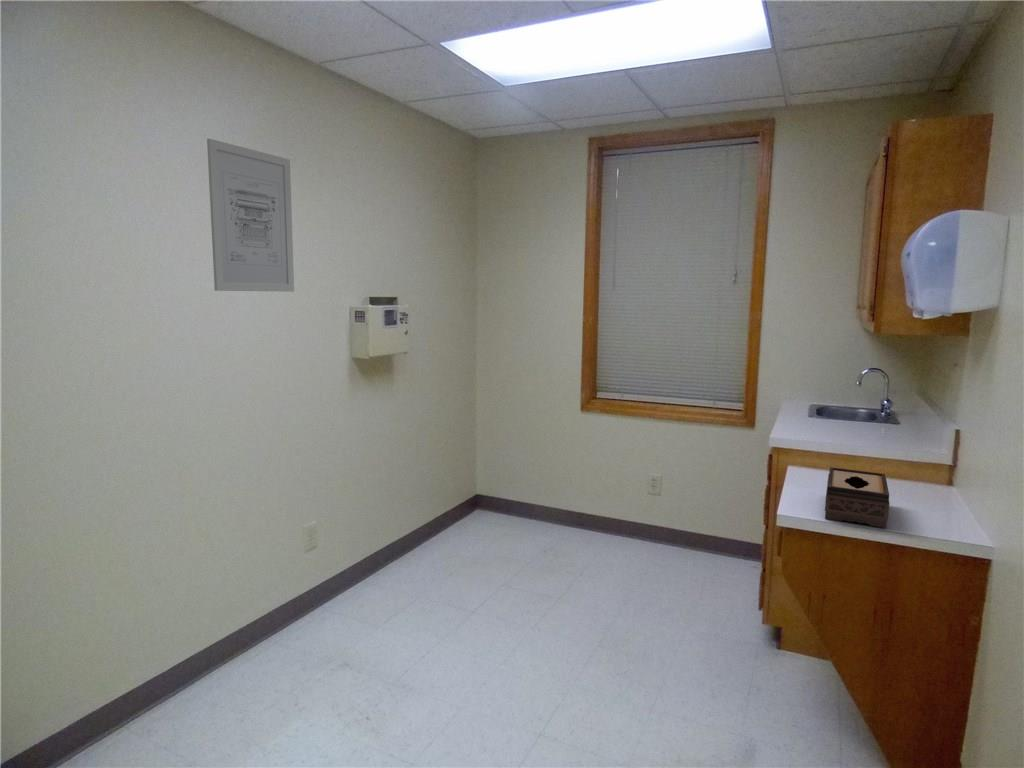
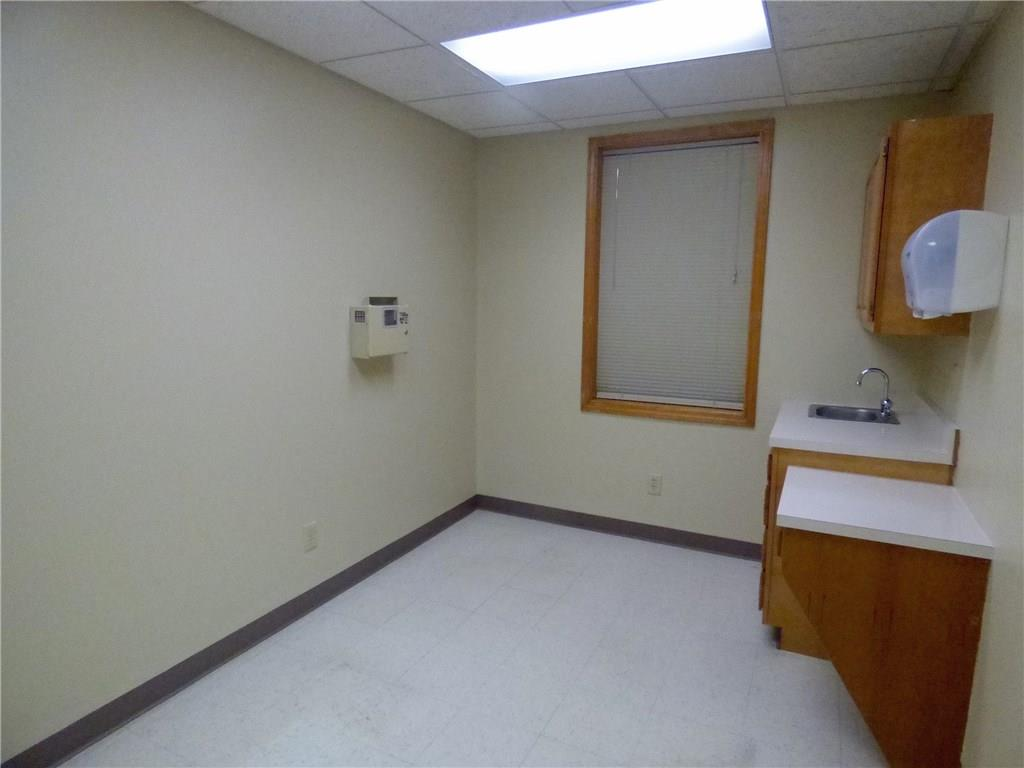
- tissue box [824,466,891,529]
- wall art [206,138,295,293]
